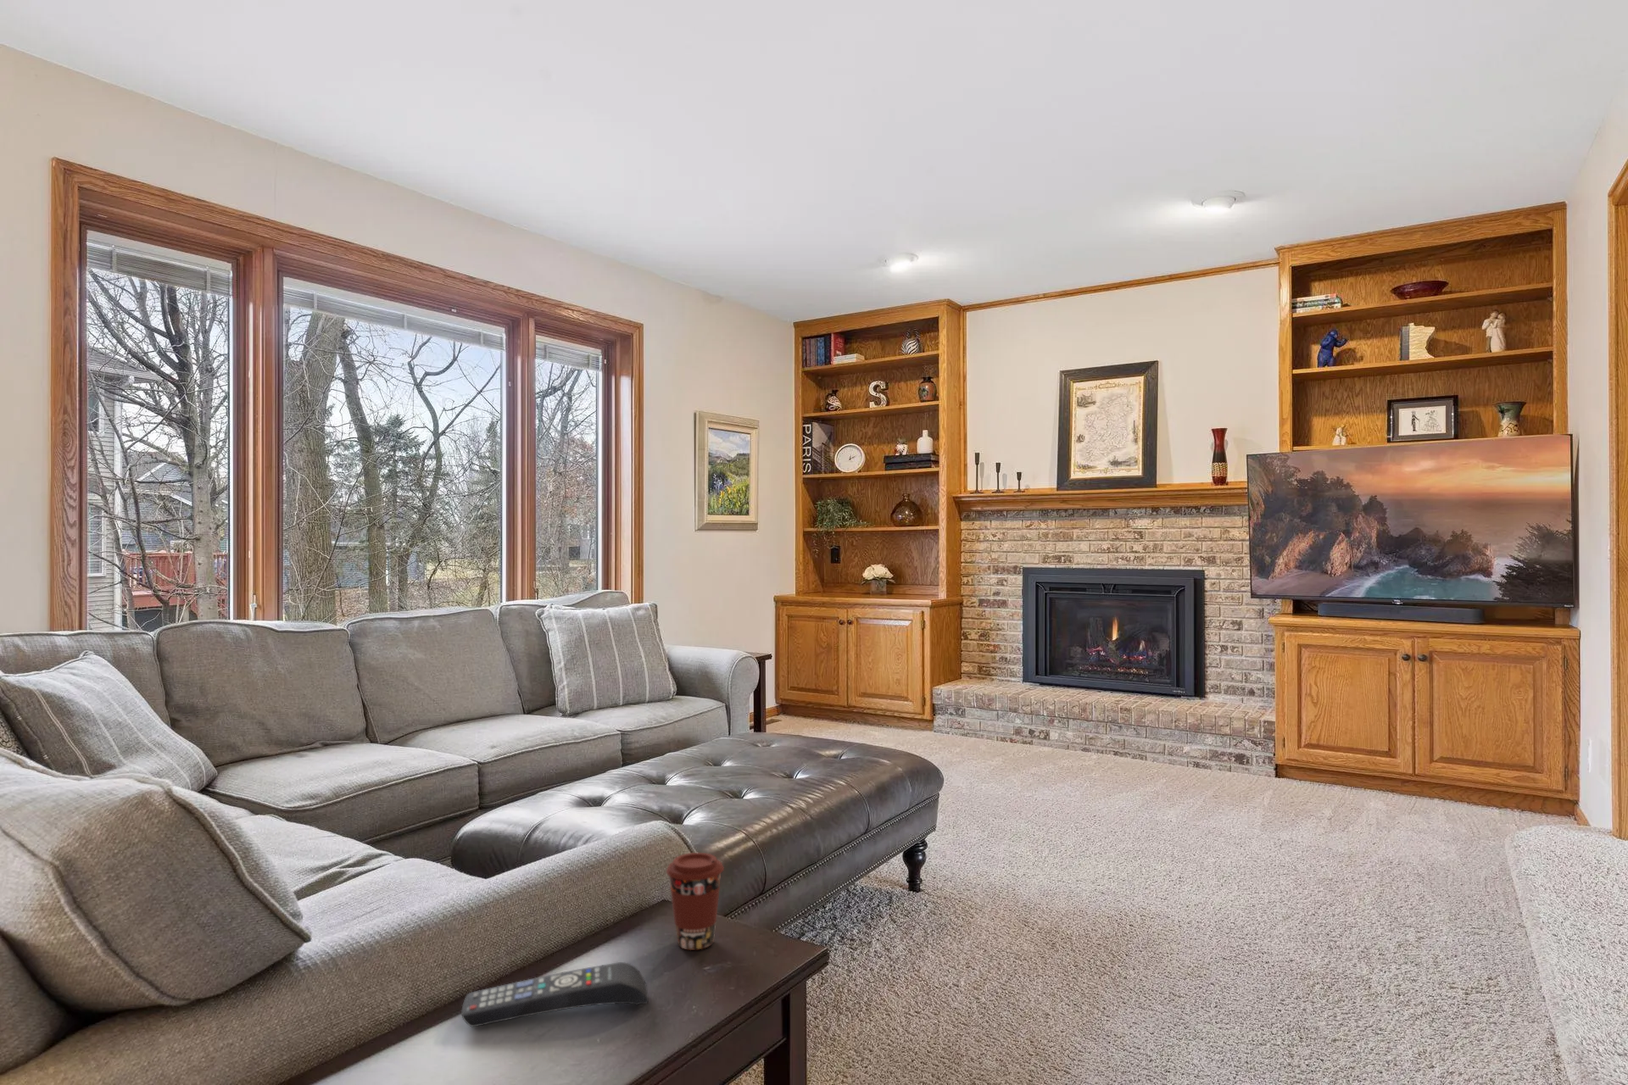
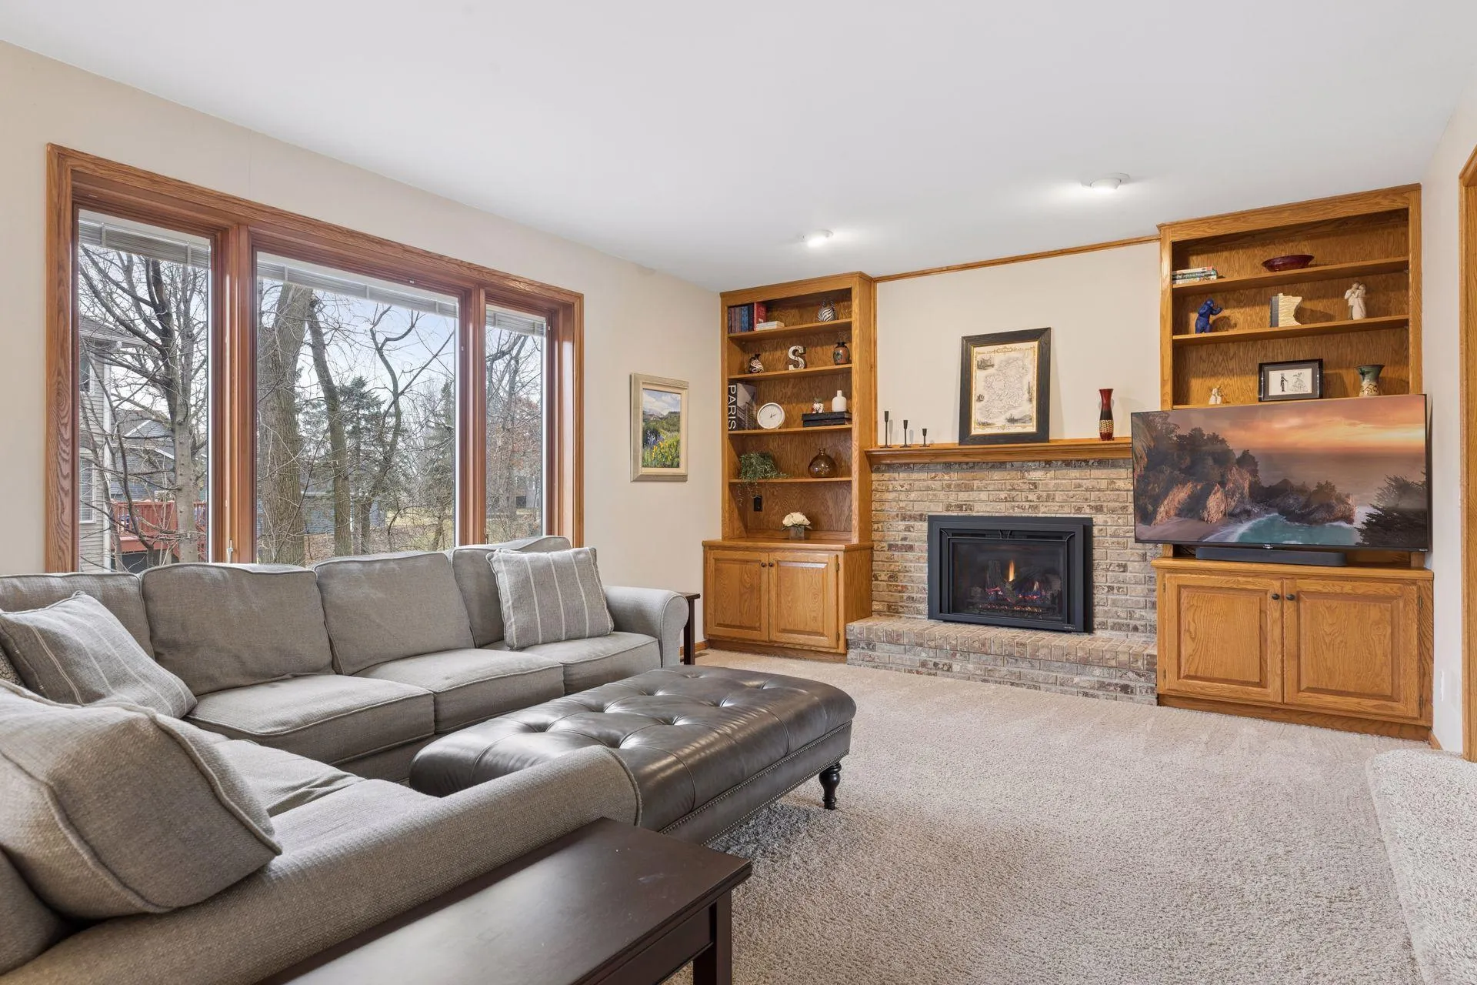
- remote control [460,961,649,1027]
- coffee cup [665,851,724,951]
